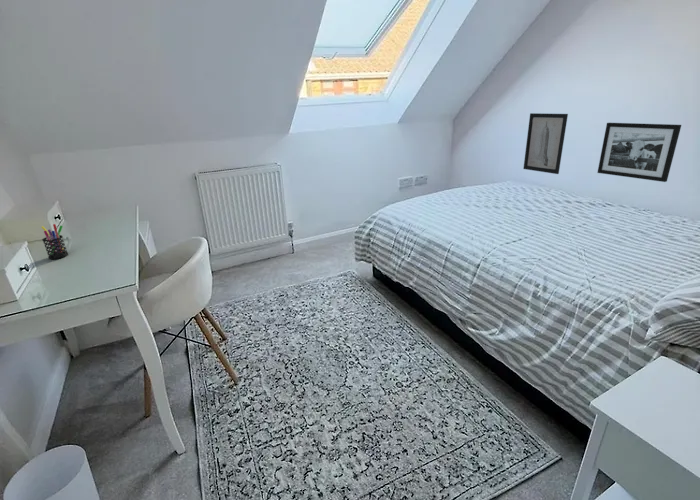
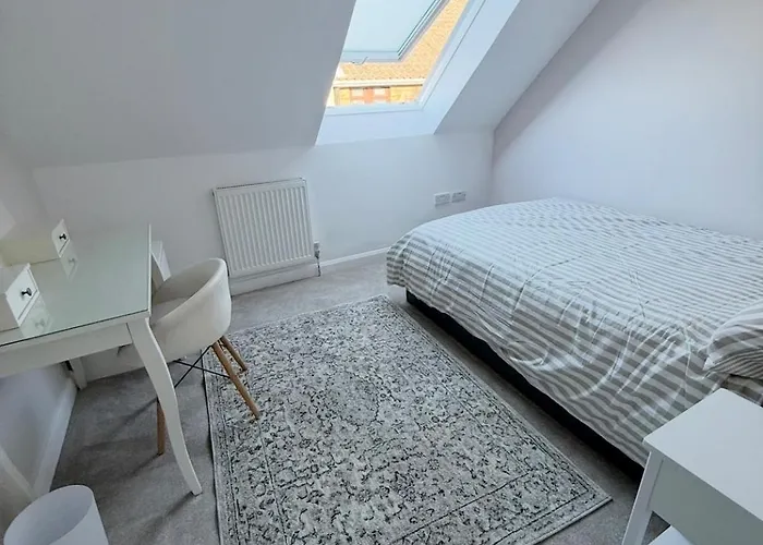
- wall art [523,112,569,175]
- picture frame [596,122,682,183]
- pen holder [40,223,69,260]
